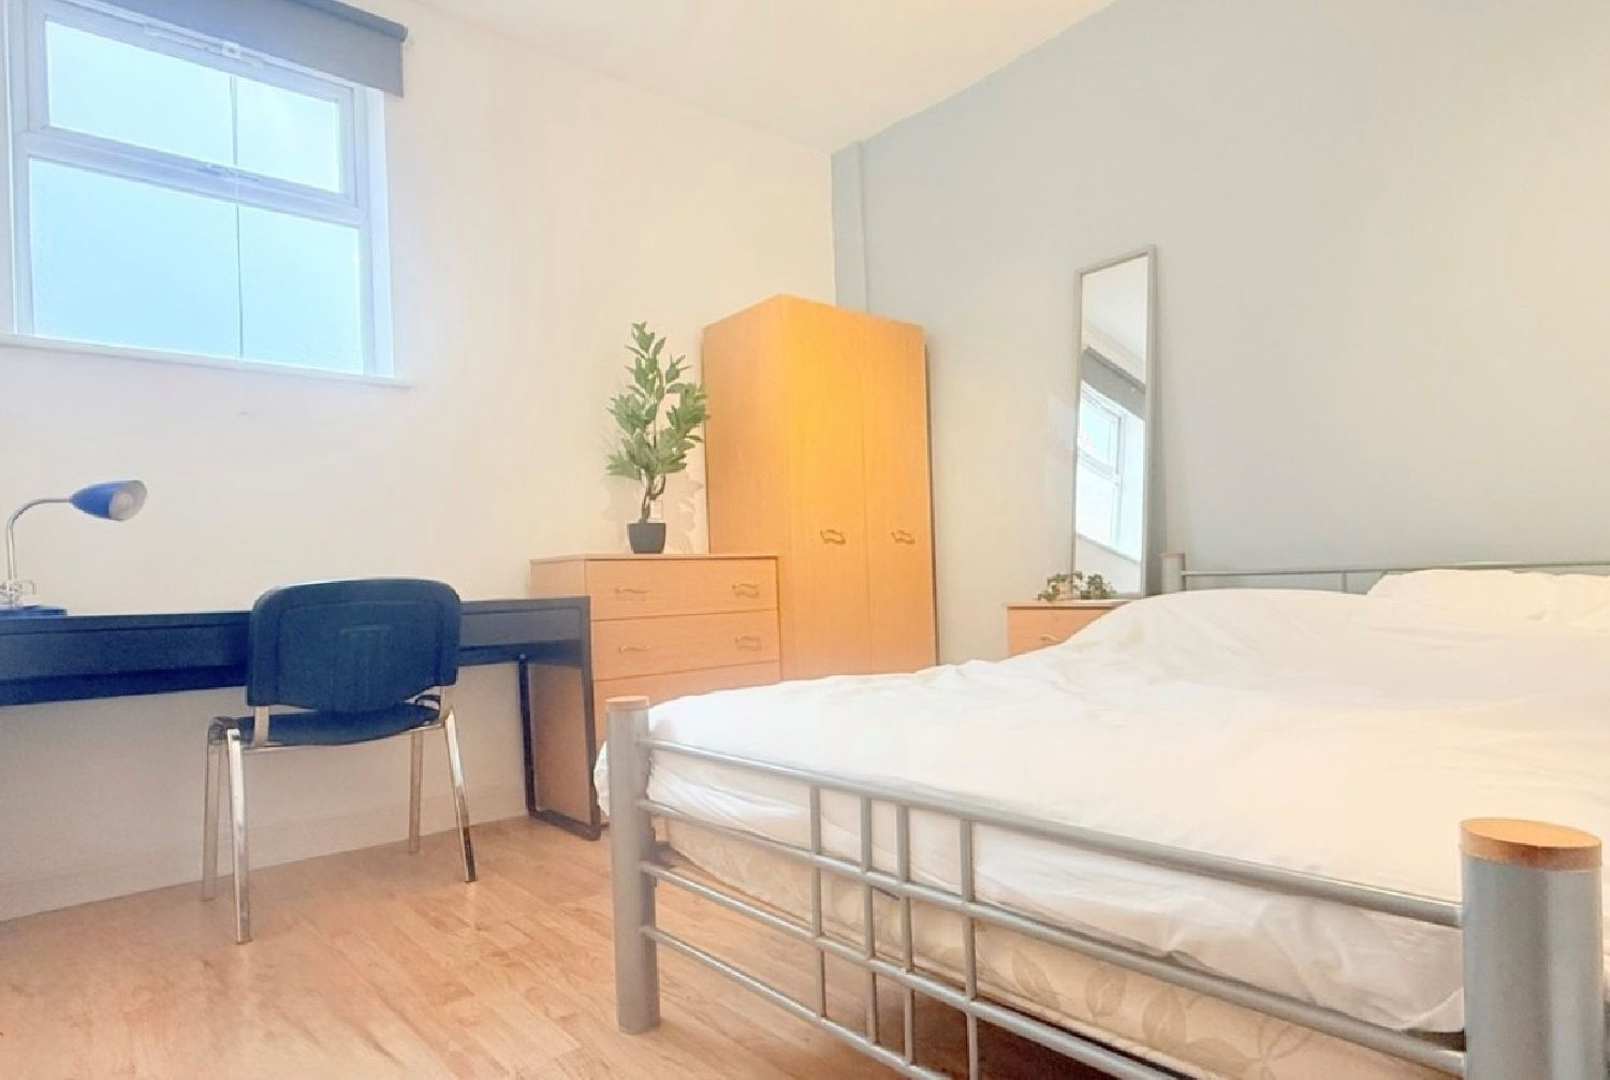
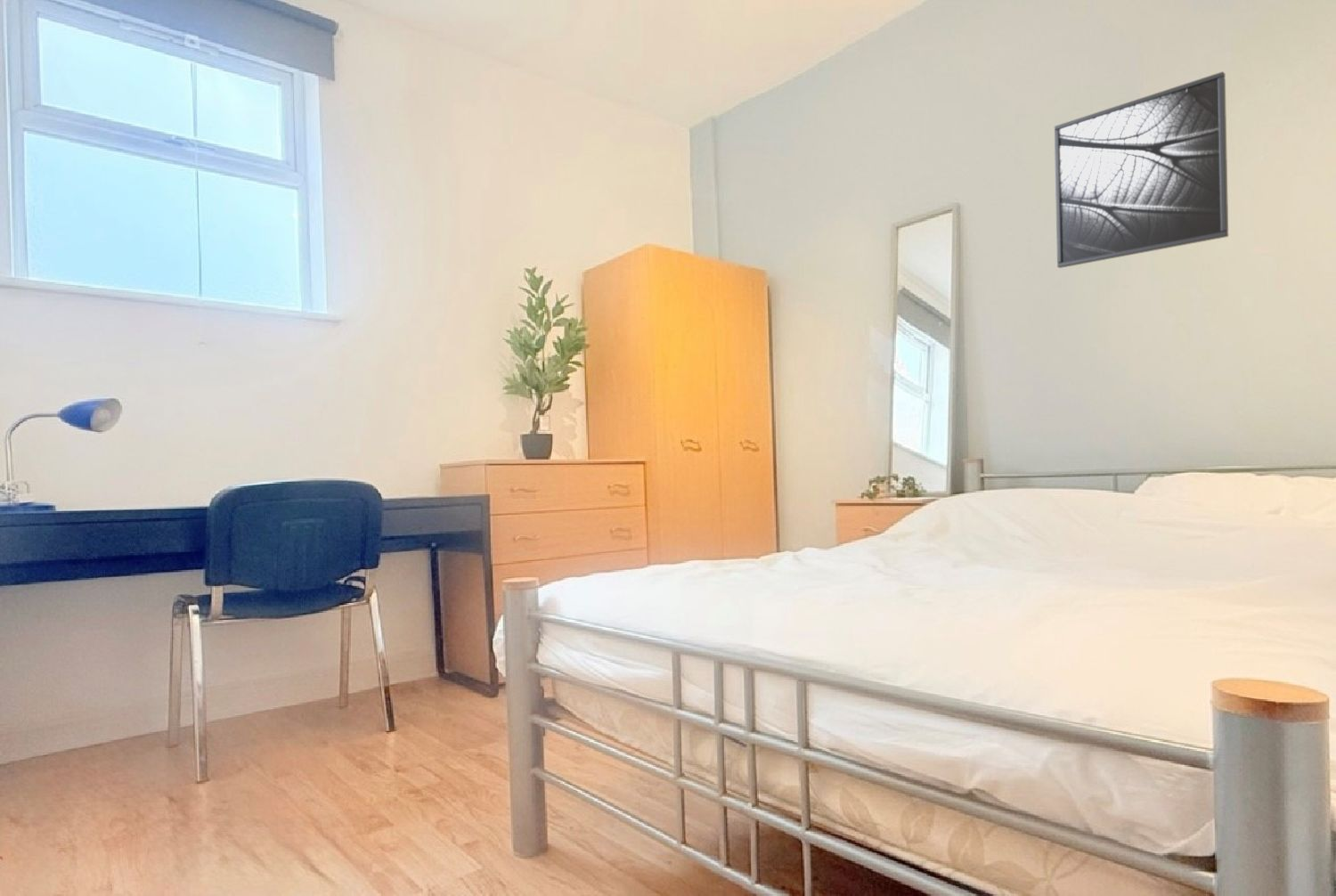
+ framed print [1054,71,1229,269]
